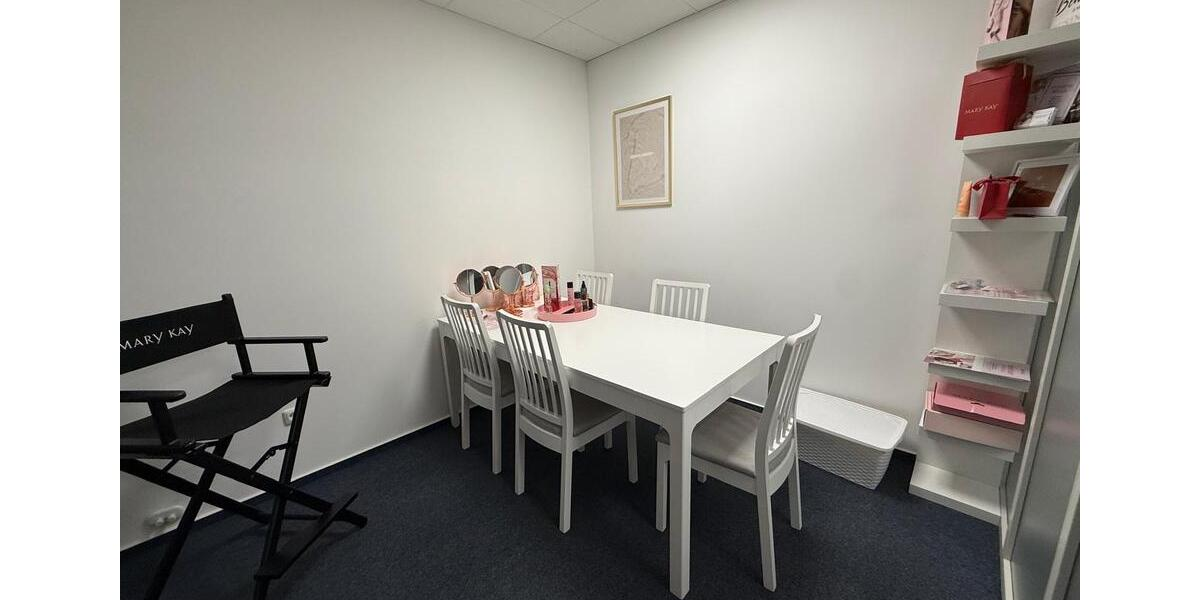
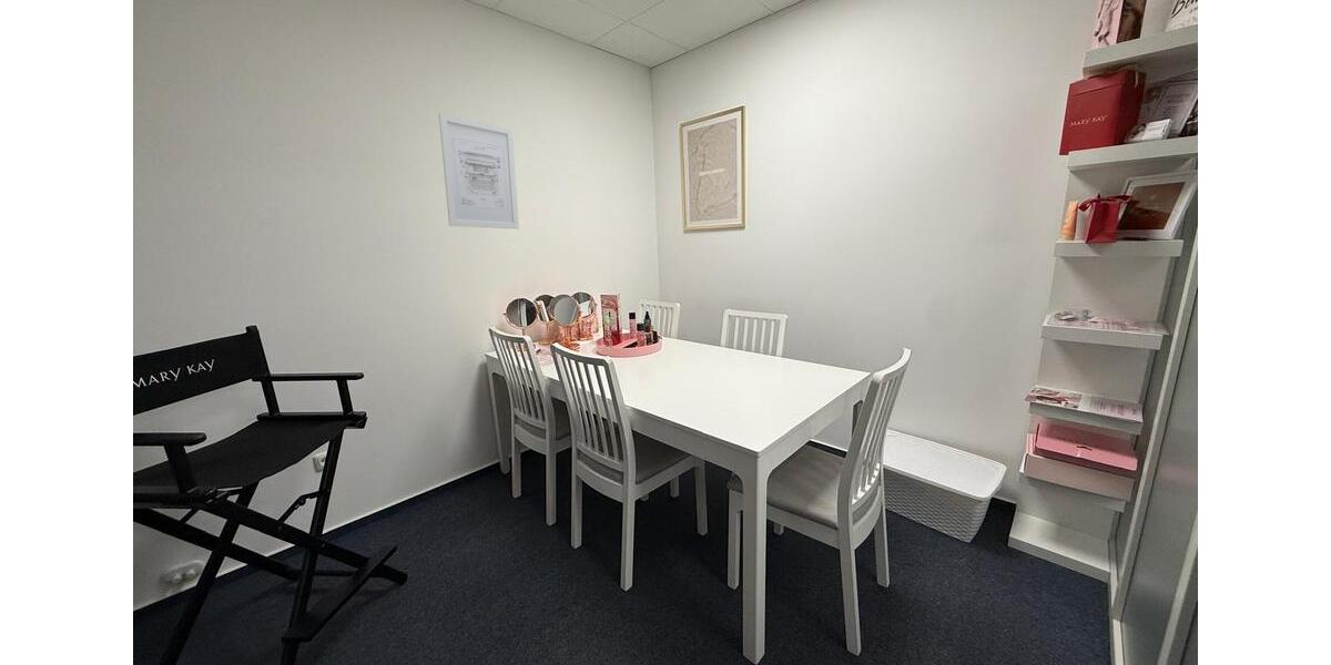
+ wall art [438,112,520,231]
